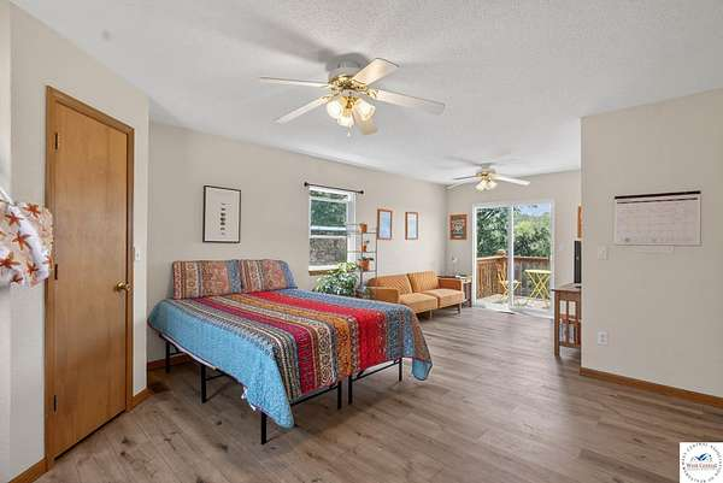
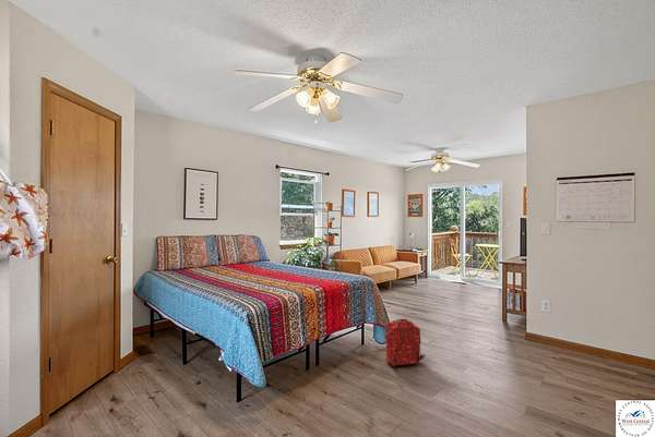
+ backpack [384,317,426,367]
